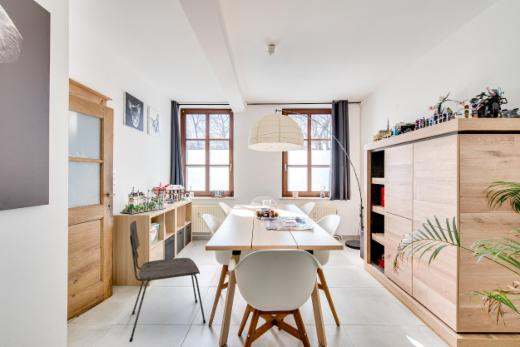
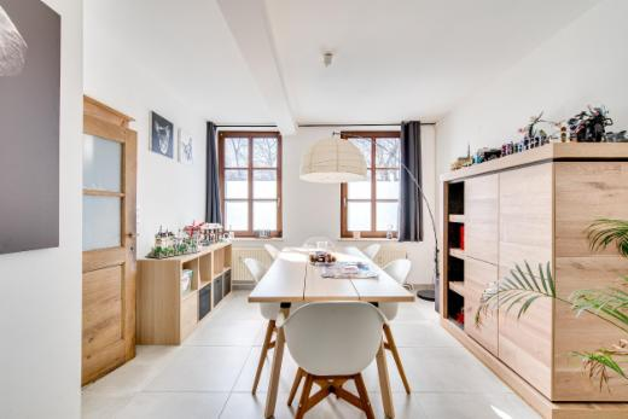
- dining chair [128,220,207,343]
